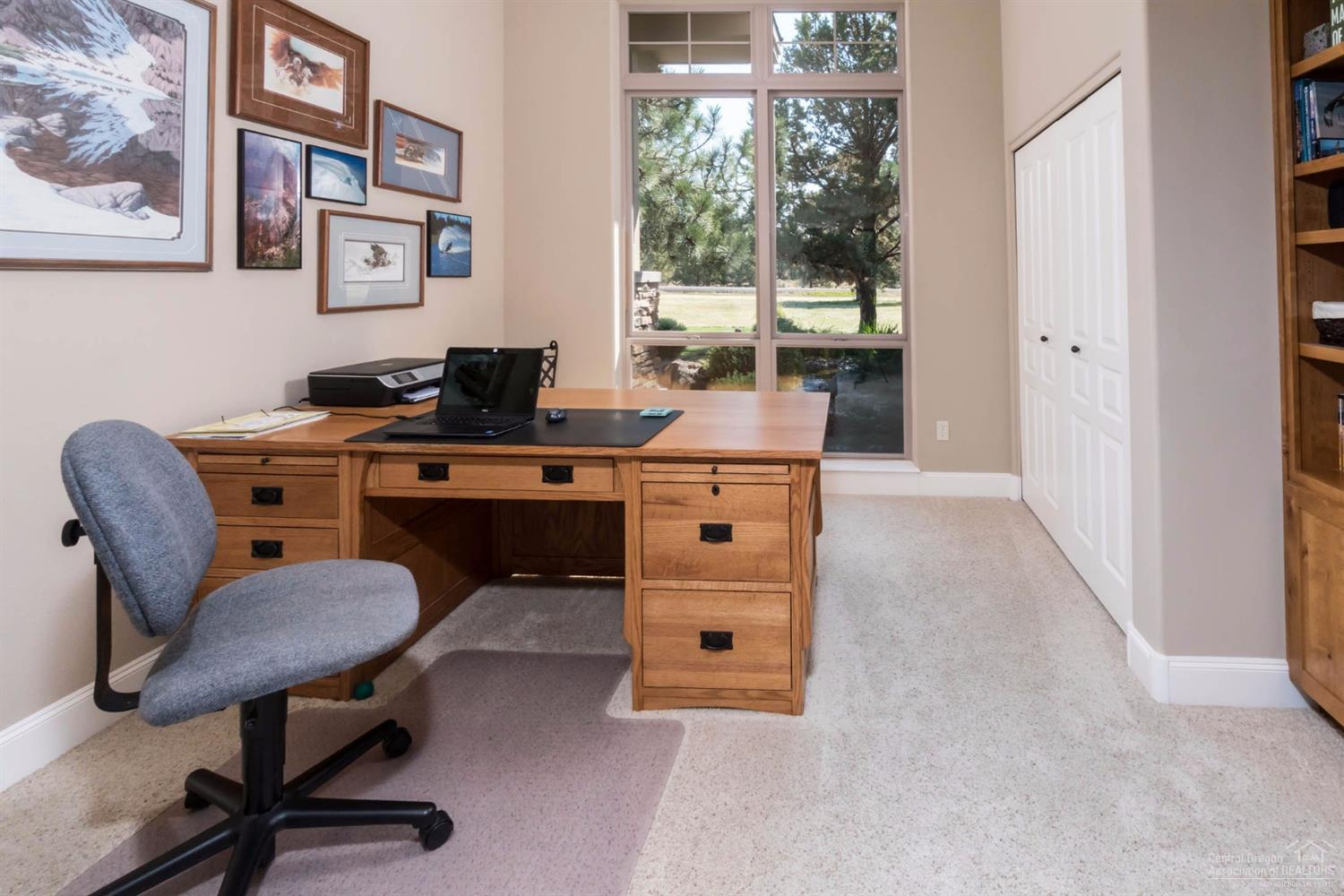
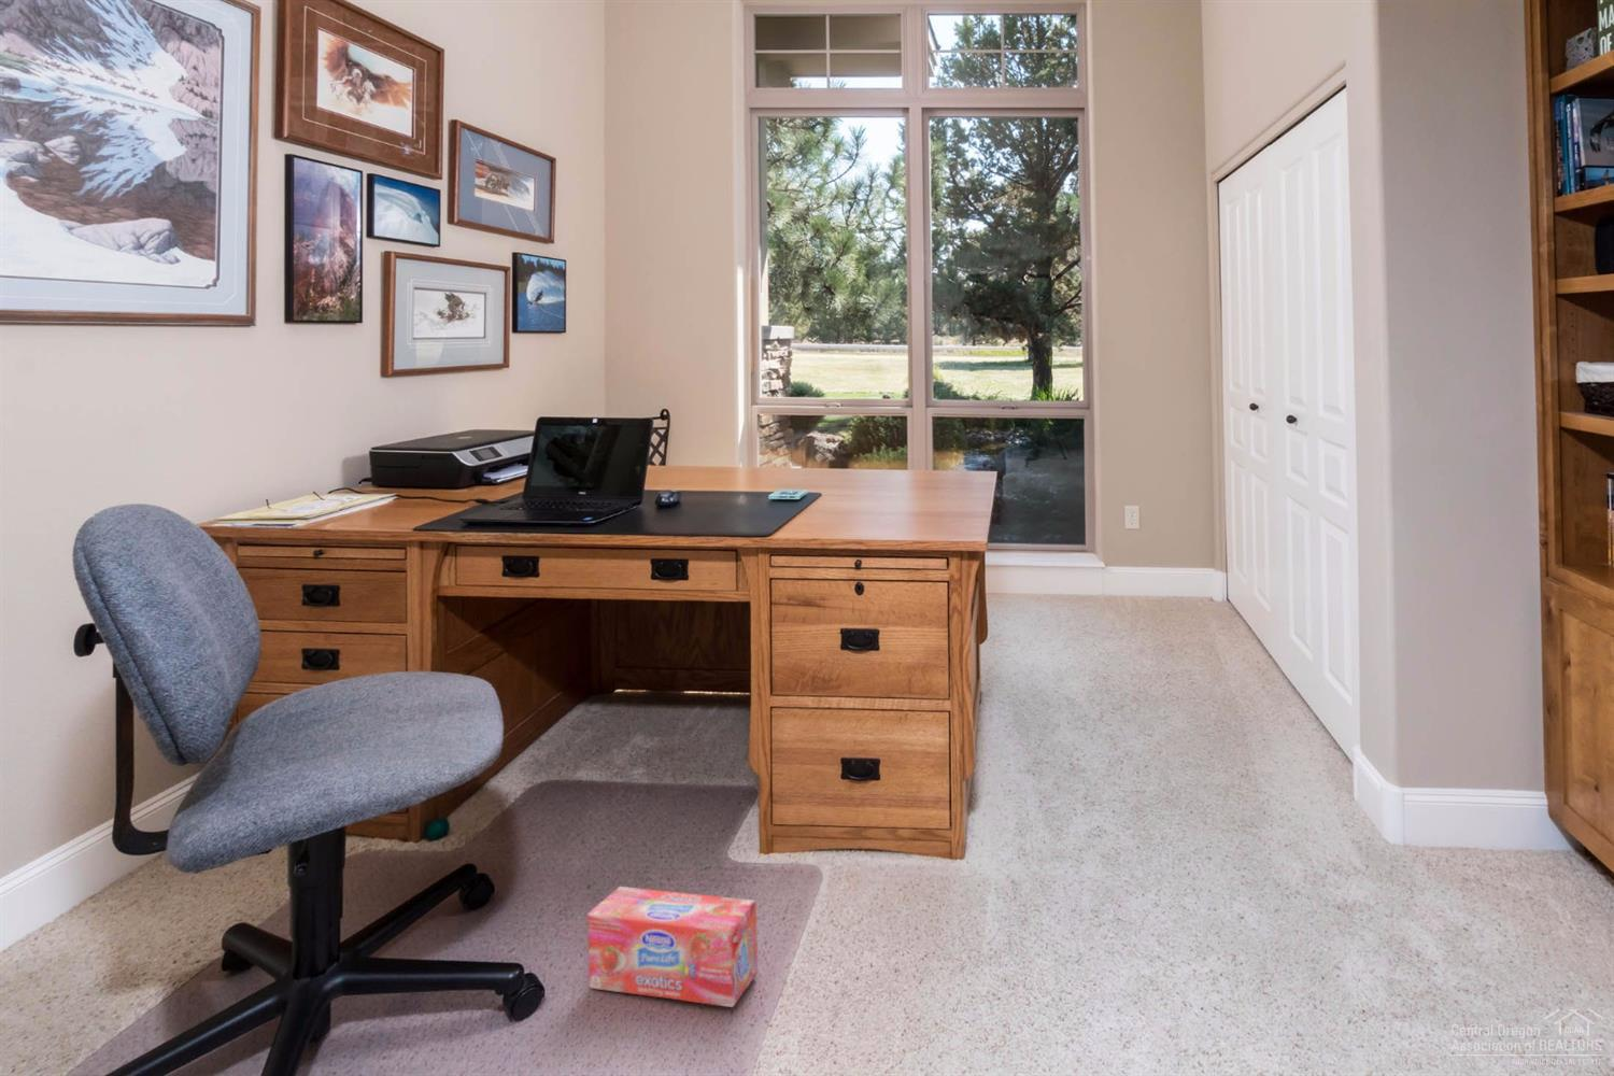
+ box [586,885,759,1009]
